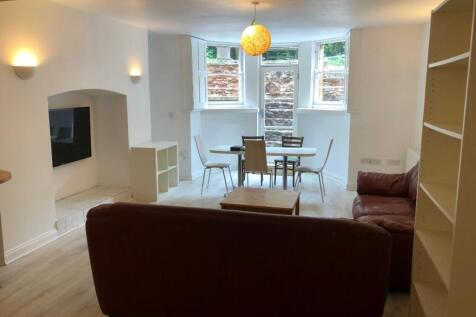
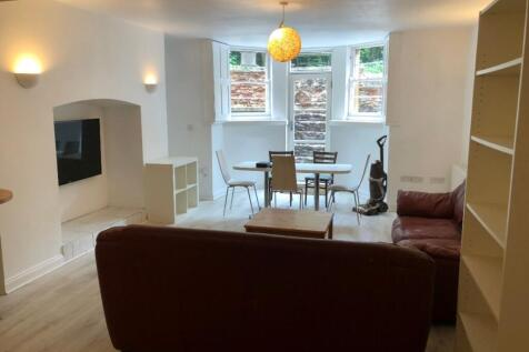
+ vacuum cleaner [351,134,389,217]
